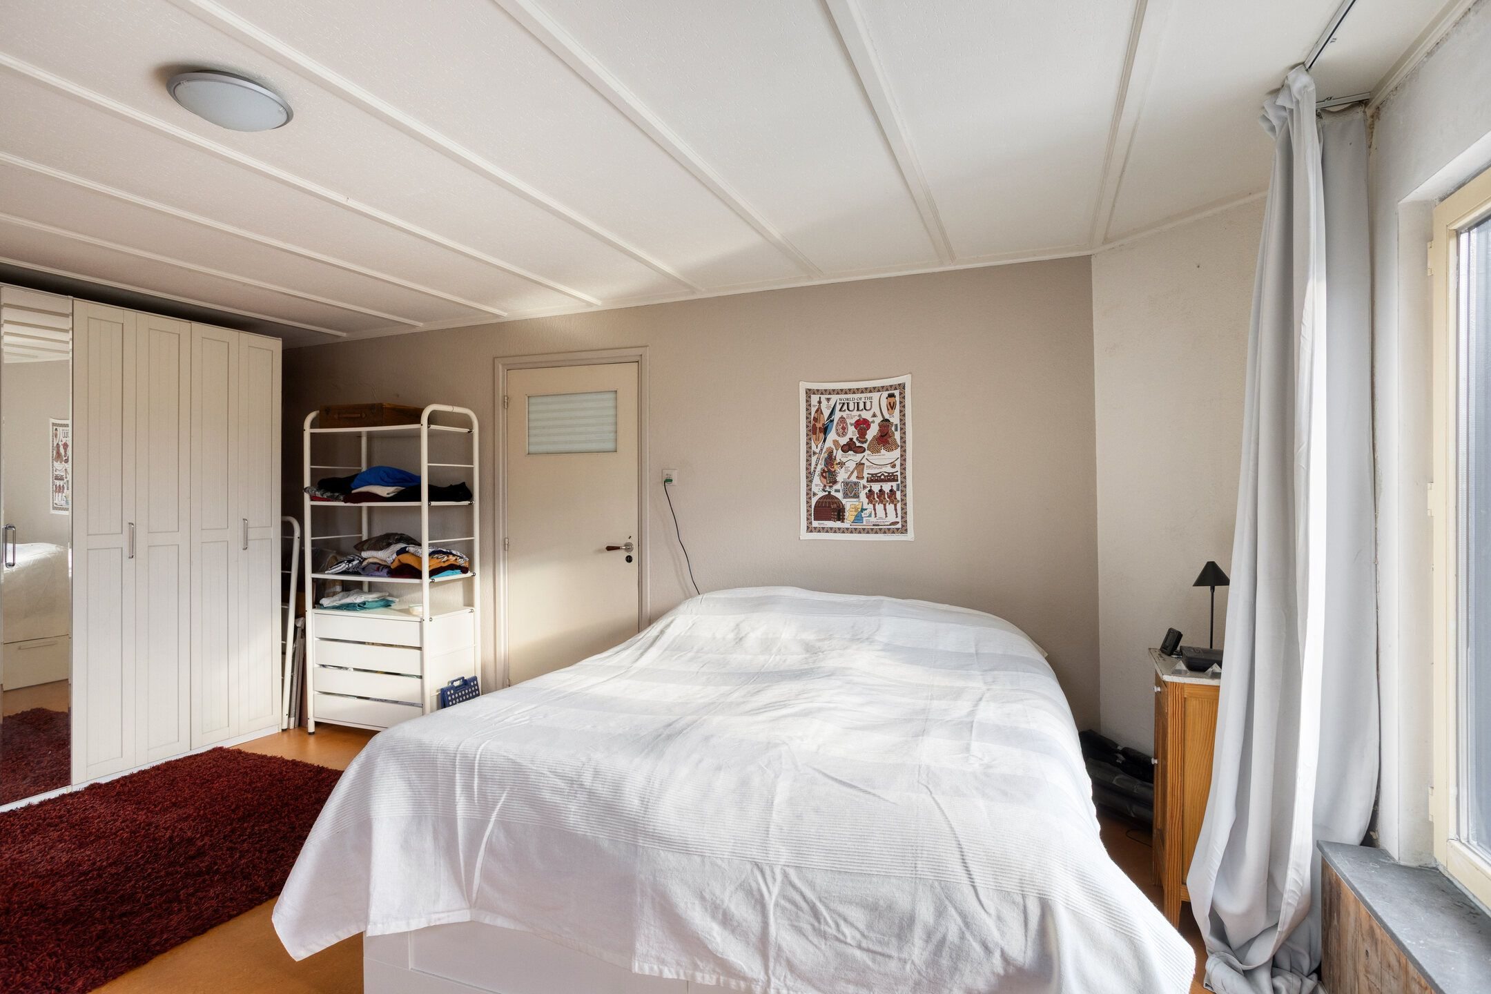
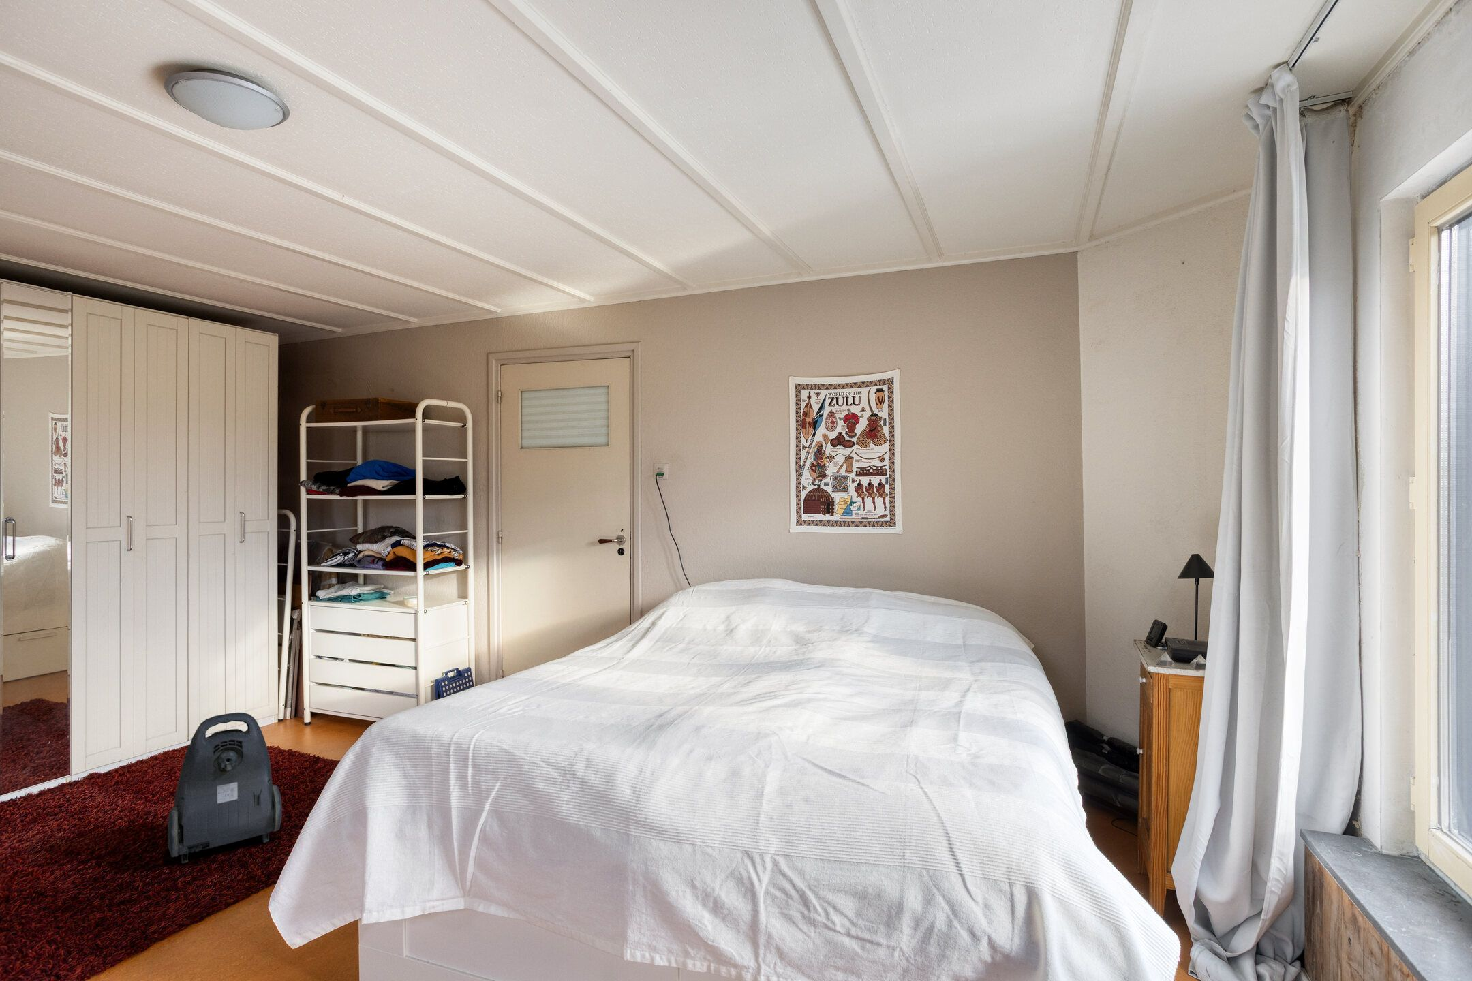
+ vacuum cleaner [166,712,283,864]
